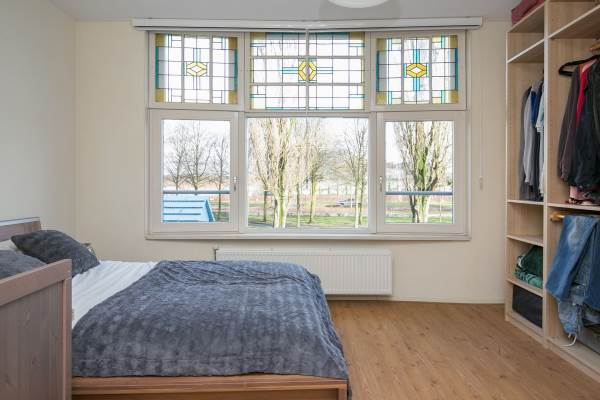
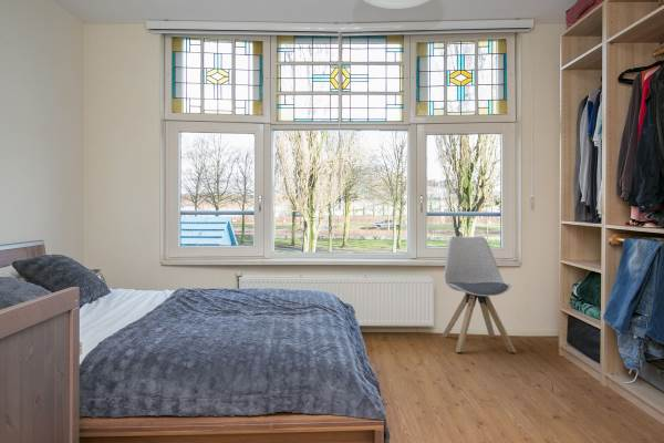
+ chair [440,235,517,353]
